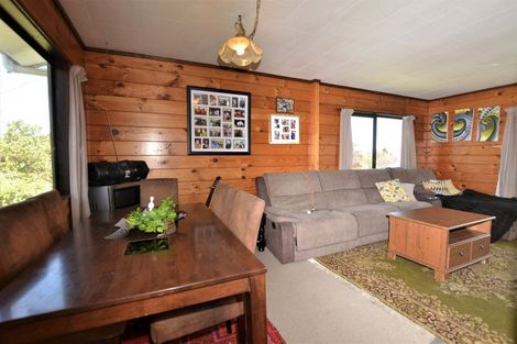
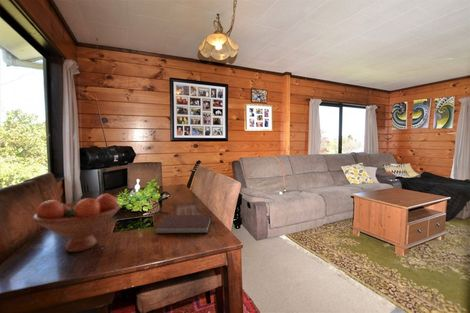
+ fruit bowl [32,193,121,253]
+ notebook [154,214,212,235]
